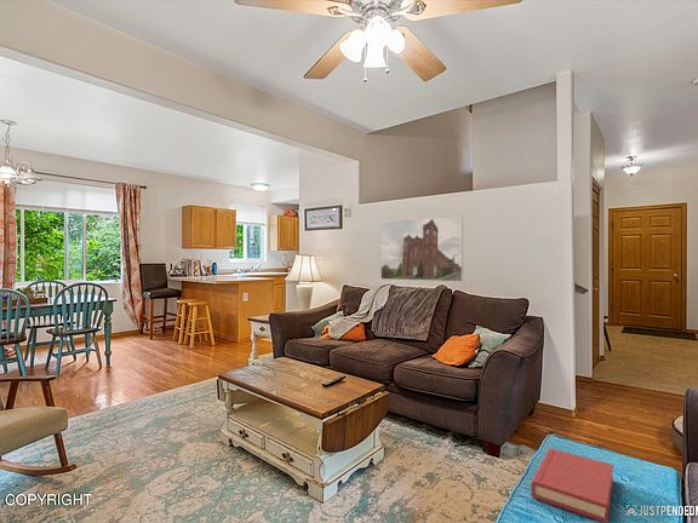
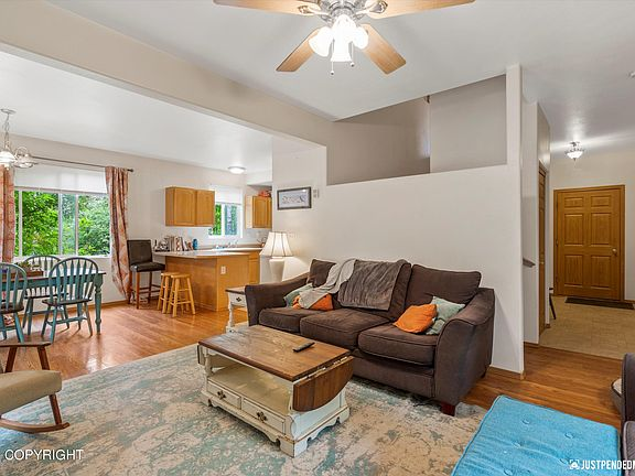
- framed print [379,214,464,283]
- hardback book [531,447,614,523]
